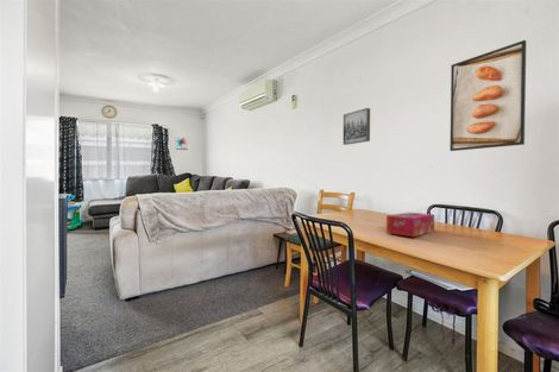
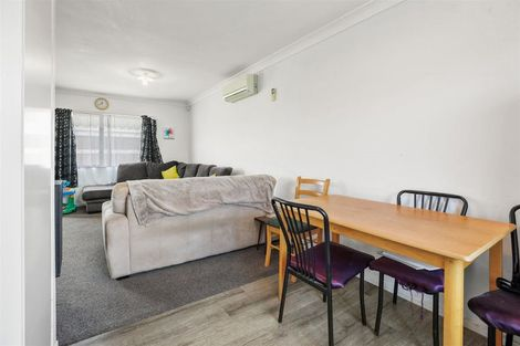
- tissue box [385,212,435,238]
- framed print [448,39,527,152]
- wall art [343,107,371,146]
